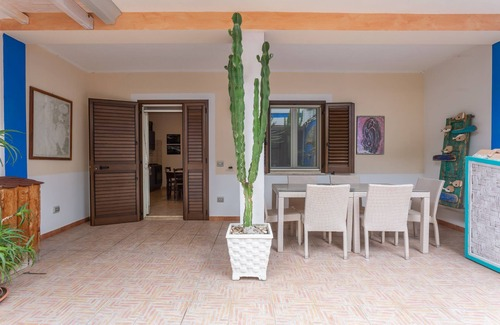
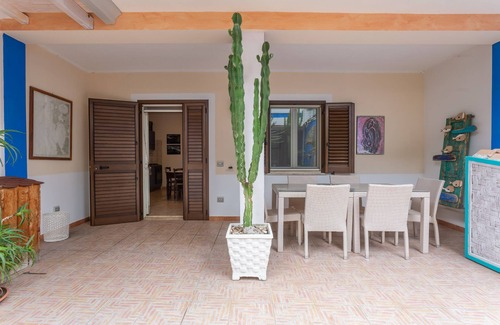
+ waste bin [41,210,71,243]
